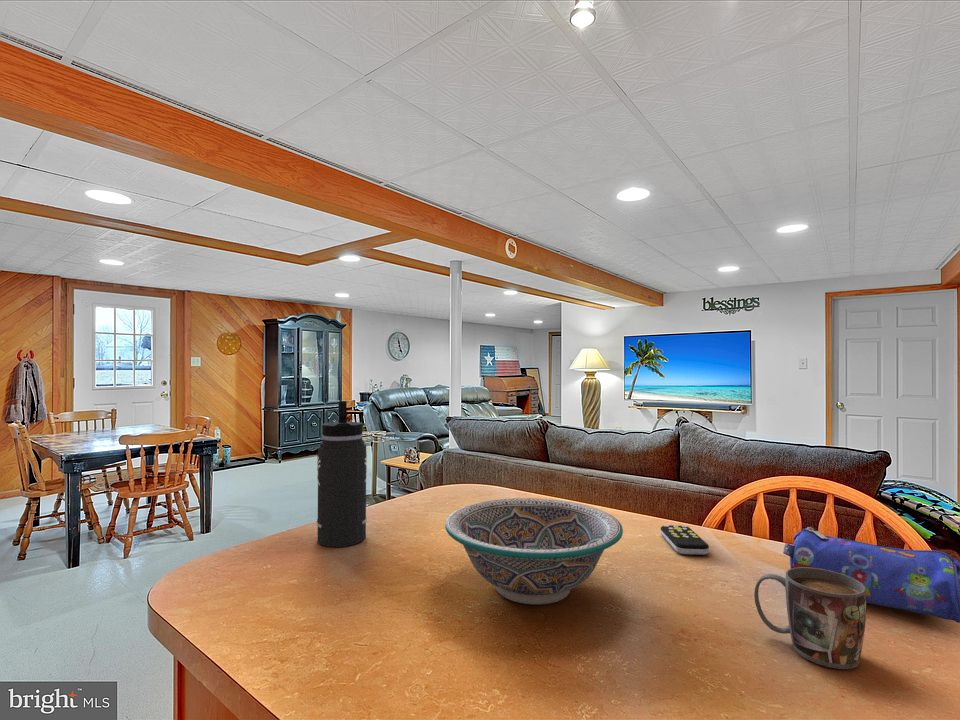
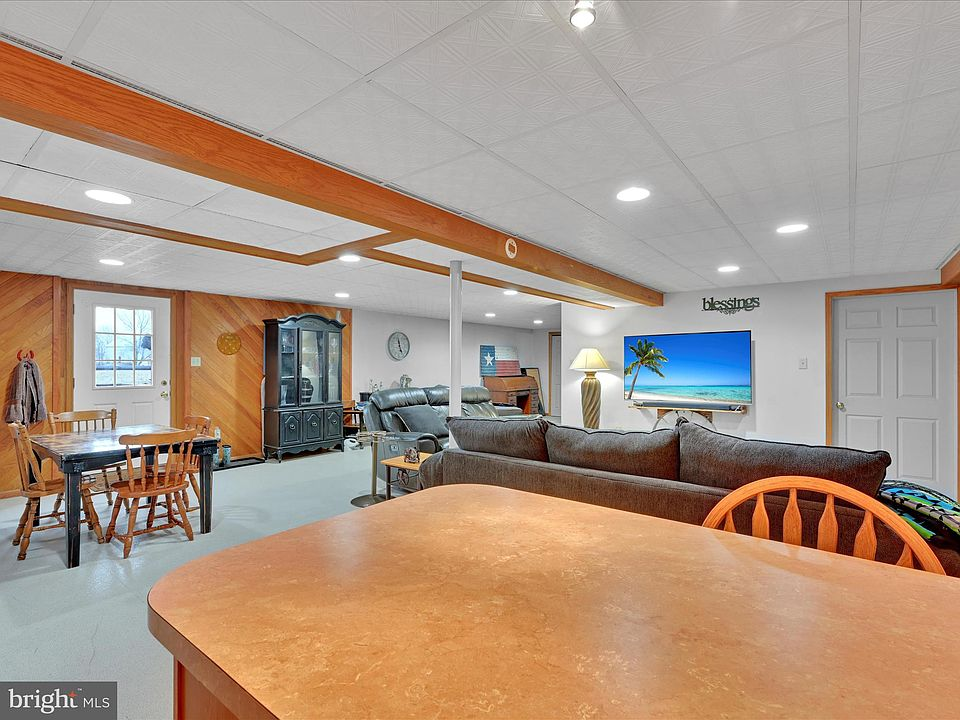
- thermos bottle [316,400,368,548]
- remote control [660,524,710,556]
- pencil case [782,526,960,624]
- bowl [444,497,624,606]
- mug [753,567,867,670]
